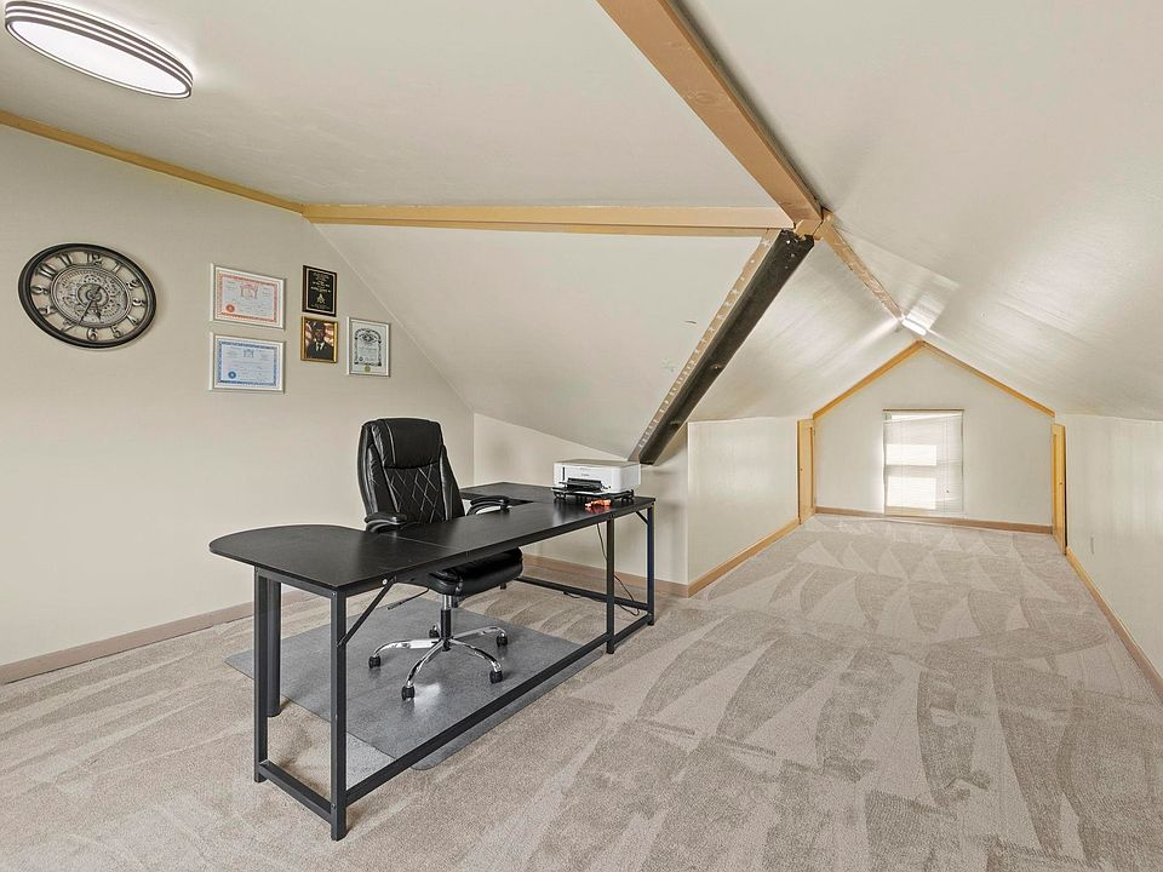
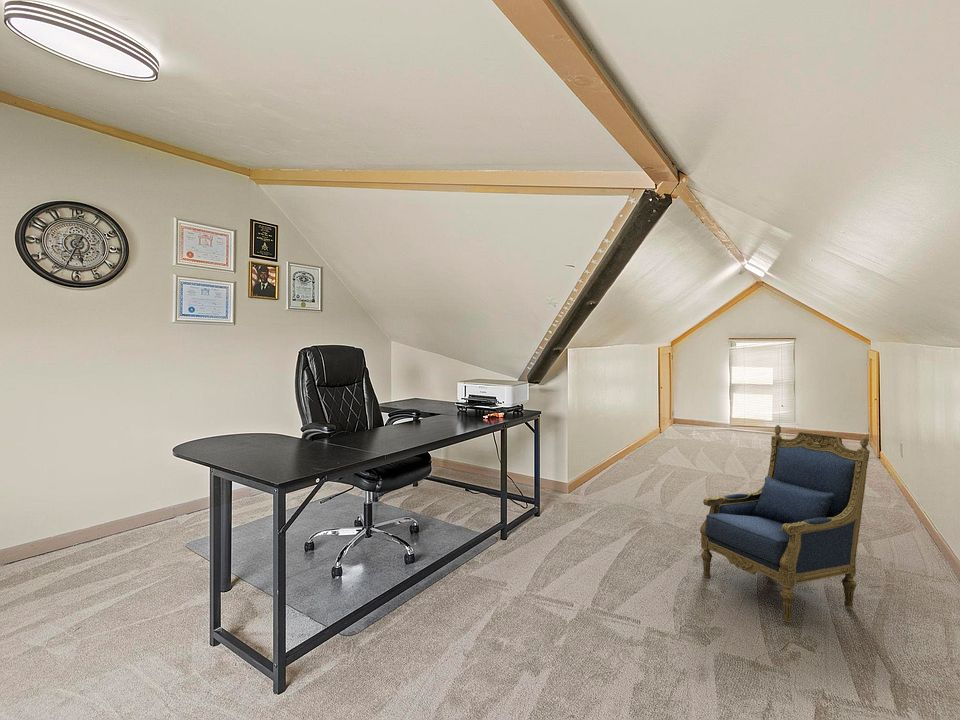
+ armchair [699,424,871,624]
